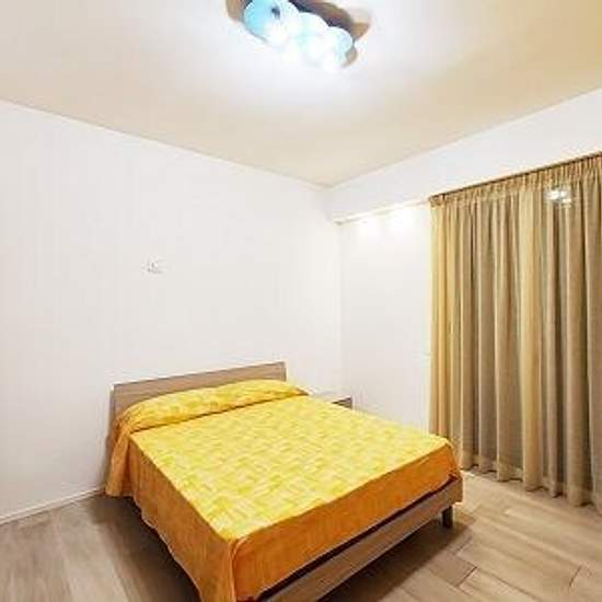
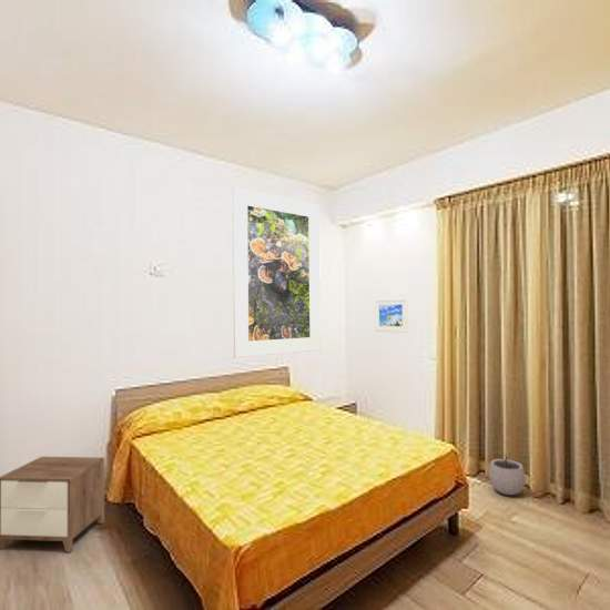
+ nightstand [0,456,105,553]
+ plant pot [488,451,527,496]
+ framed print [374,297,409,334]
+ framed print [232,186,322,359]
